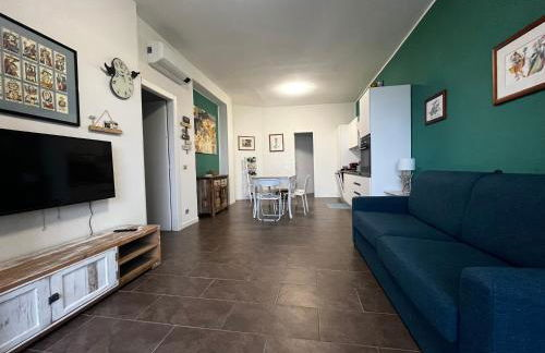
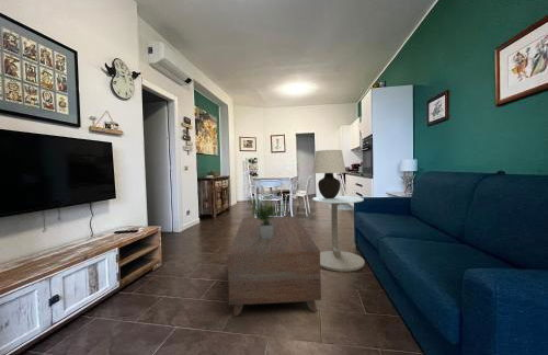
+ table lamp [311,149,347,198]
+ coffee table [227,194,322,318]
+ side table [311,195,365,273]
